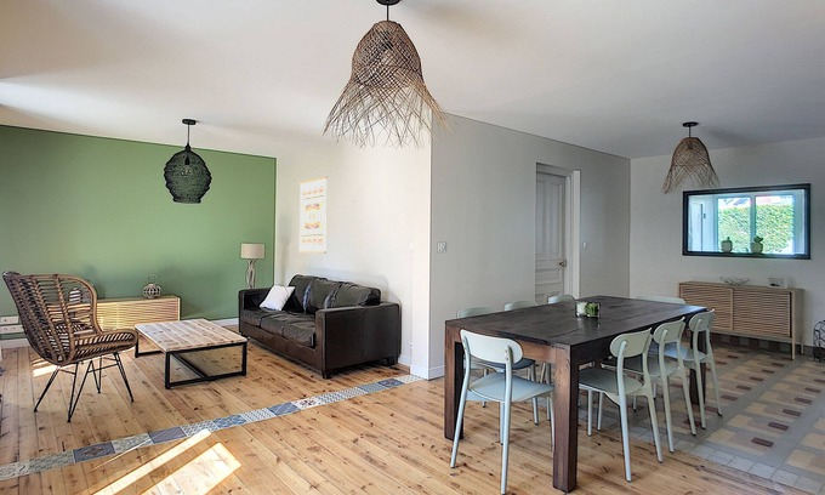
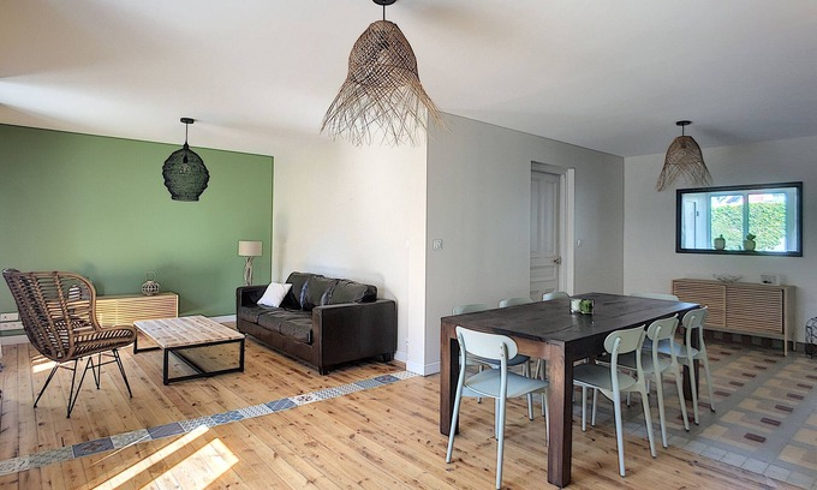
- wall art [297,176,329,255]
